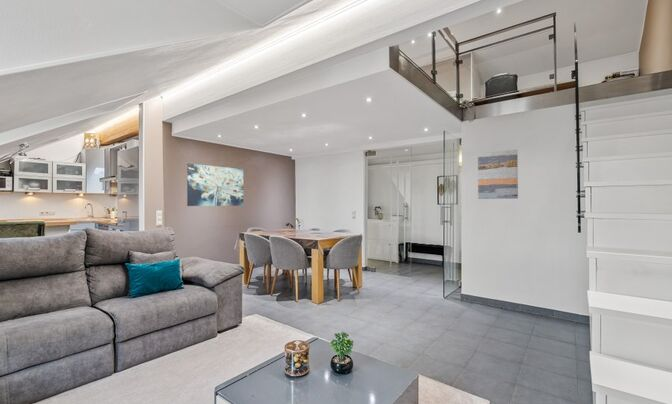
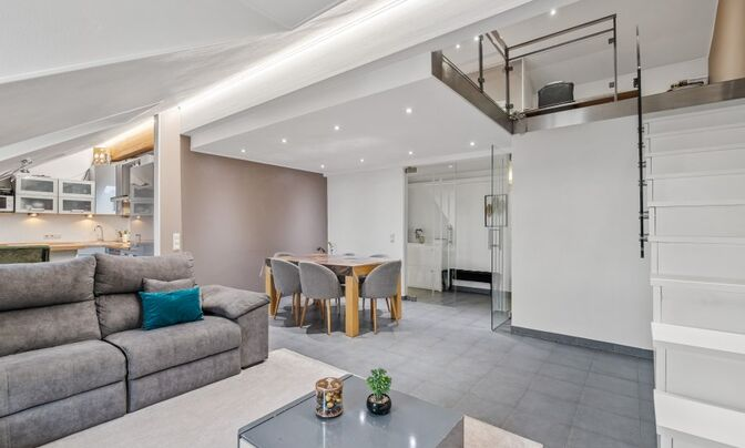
- wall art [186,163,244,207]
- wall art [477,149,519,200]
